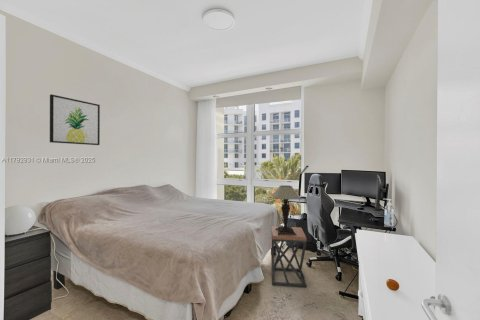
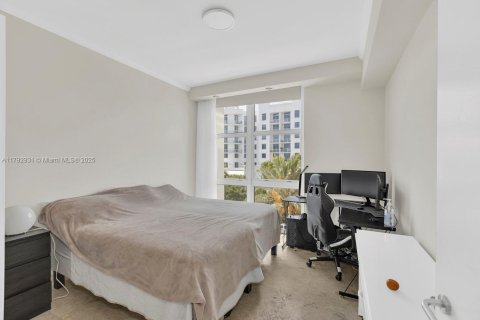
- wall art [49,93,101,146]
- table lamp [271,184,302,235]
- stool [270,225,308,288]
